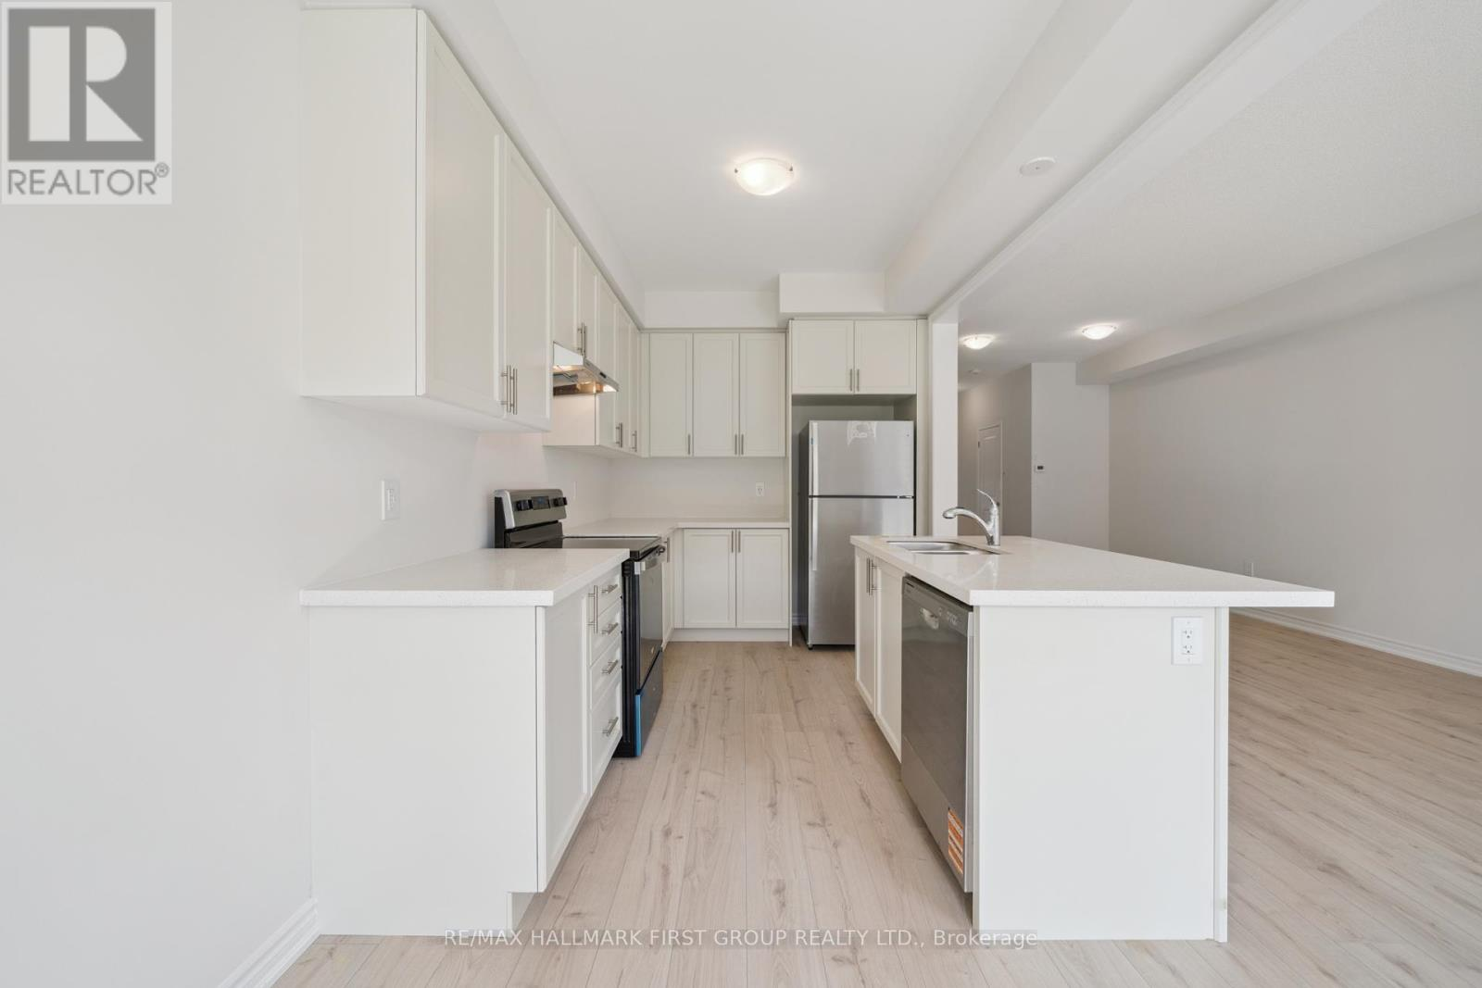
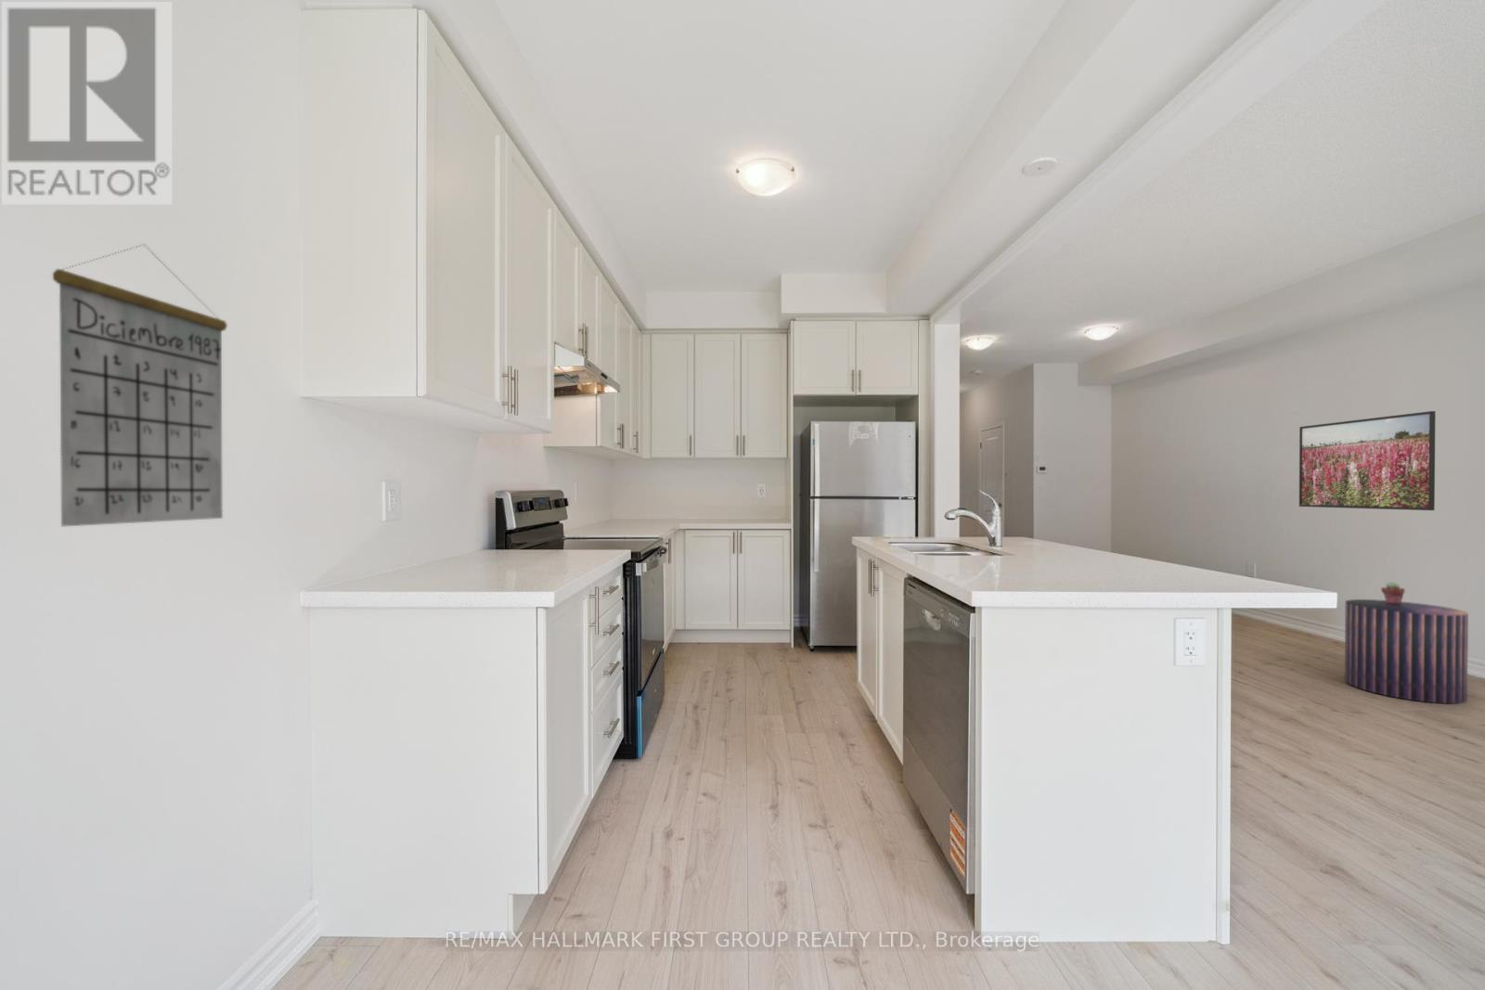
+ stool [1344,599,1470,704]
+ potted succulent [1380,581,1407,604]
+ calendar [52,243,229,527]
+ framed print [1298,410,1436,512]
